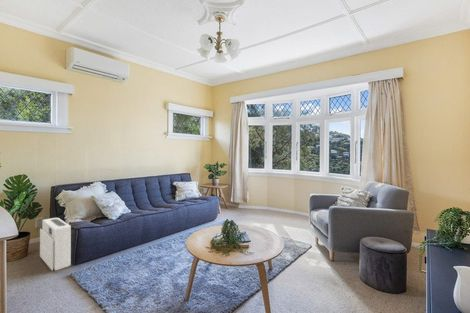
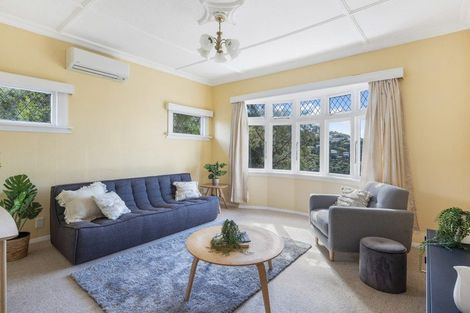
- air purifier [39,217,72,272]
